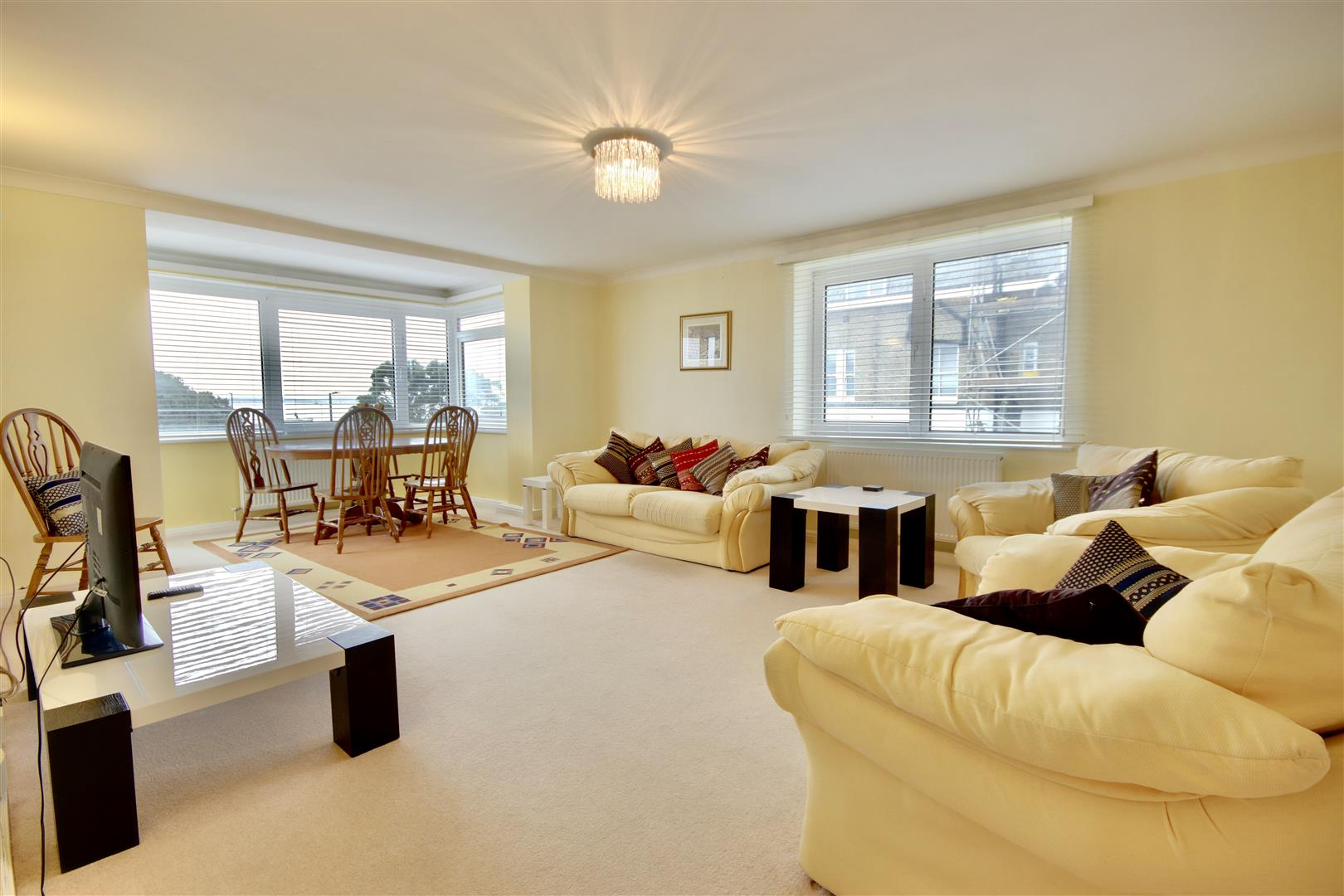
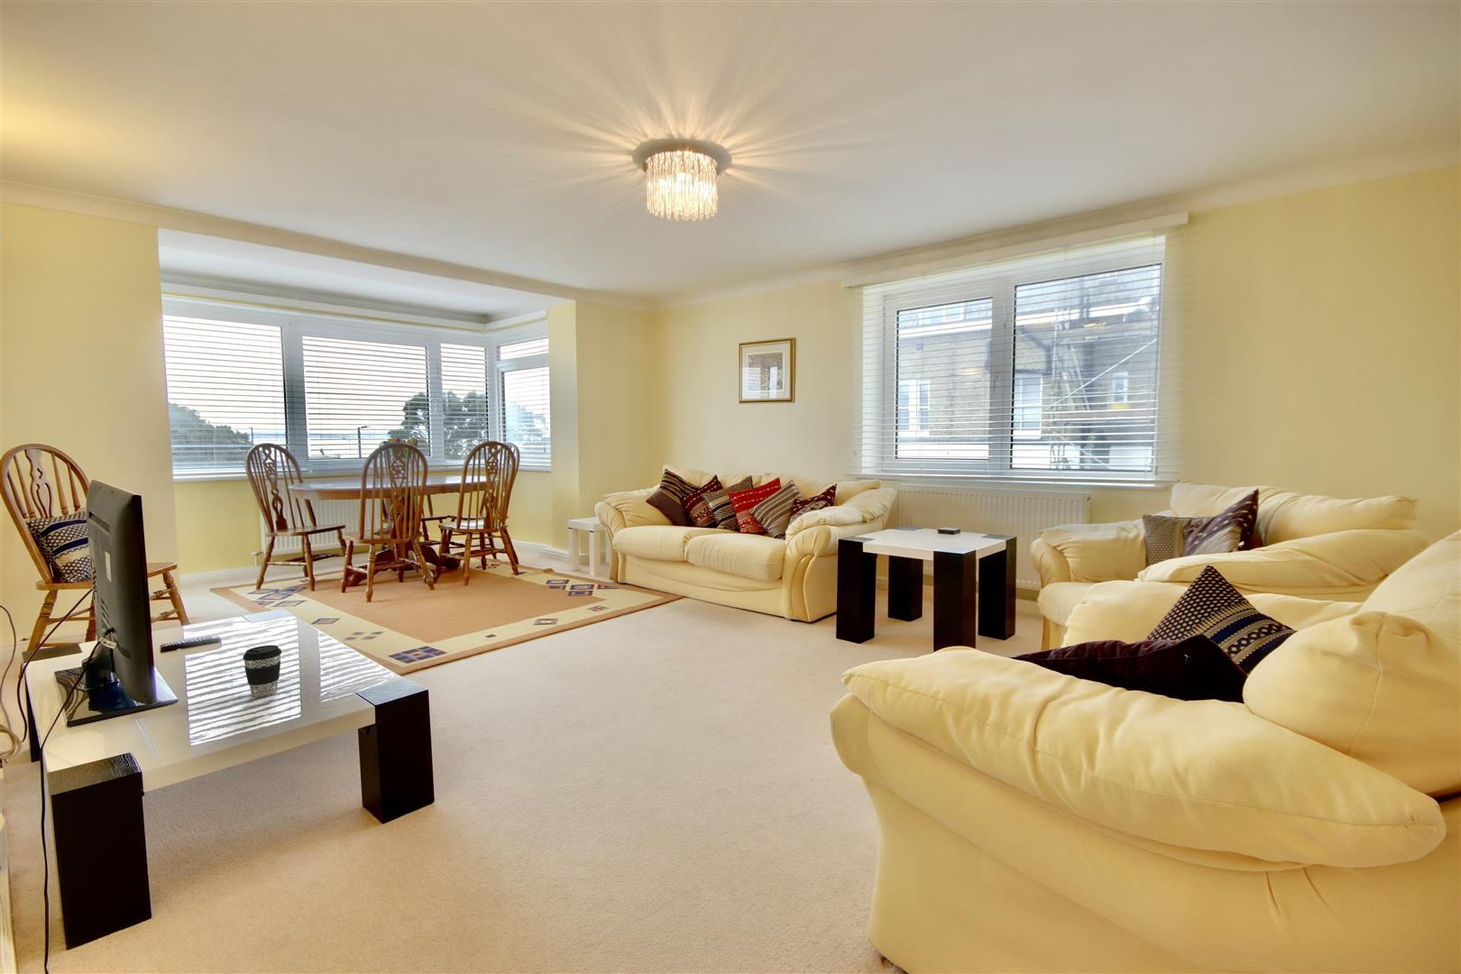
+ coffee cup [241,644,283,698]
